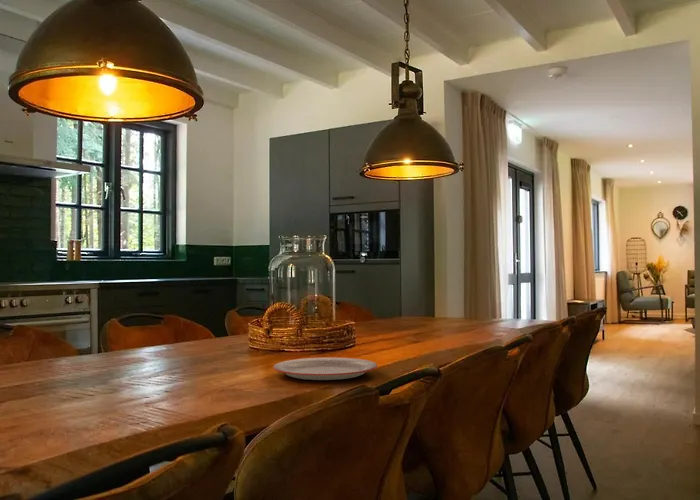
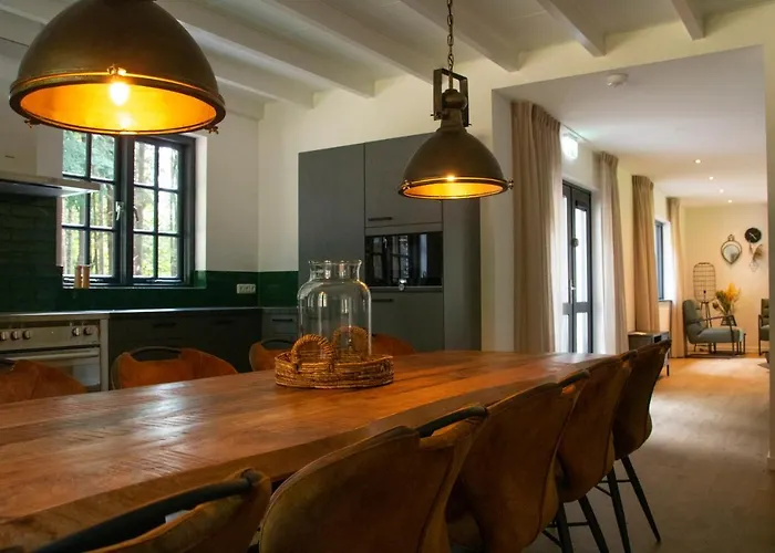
- plate [272,356,378,381]
